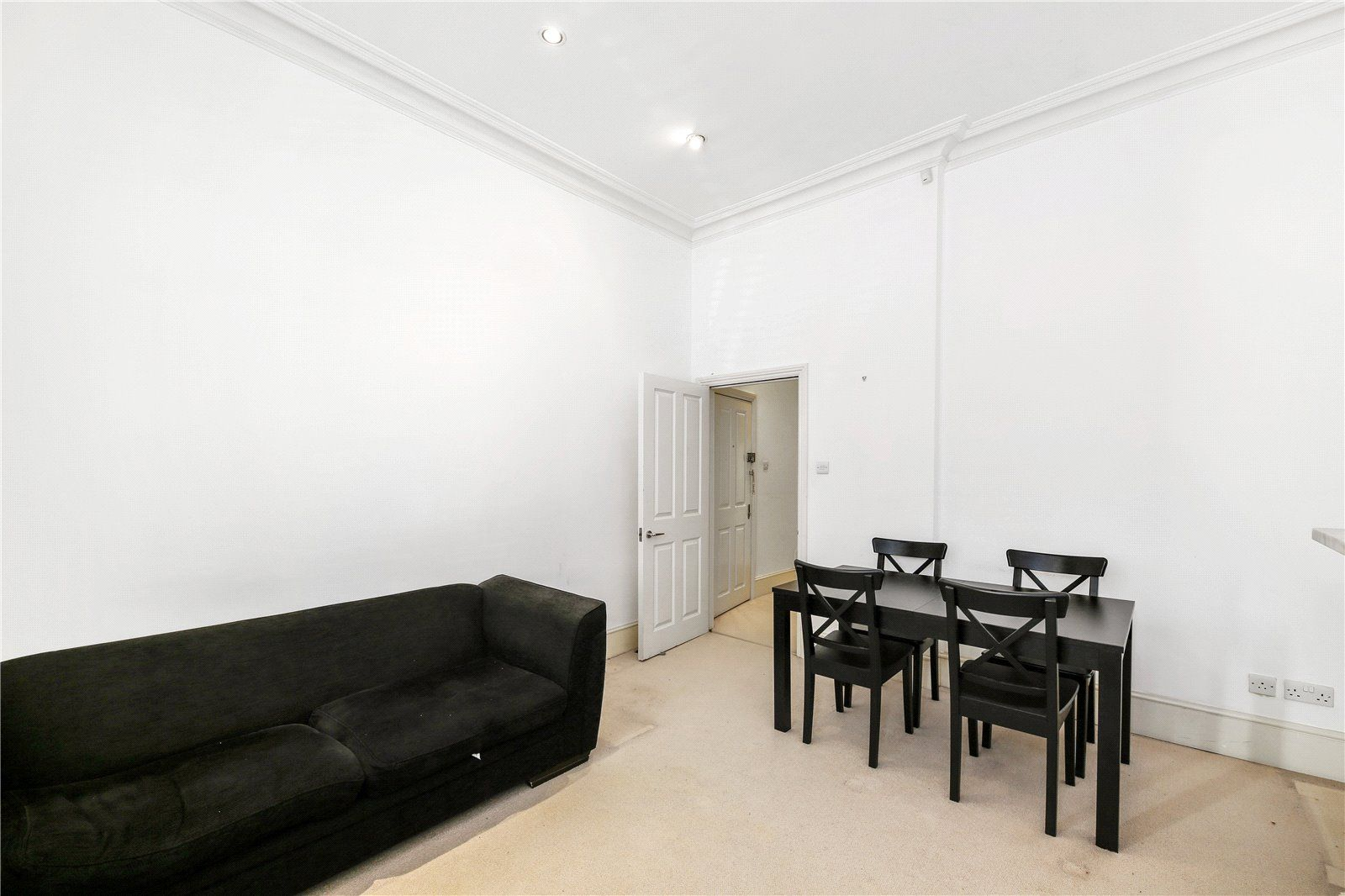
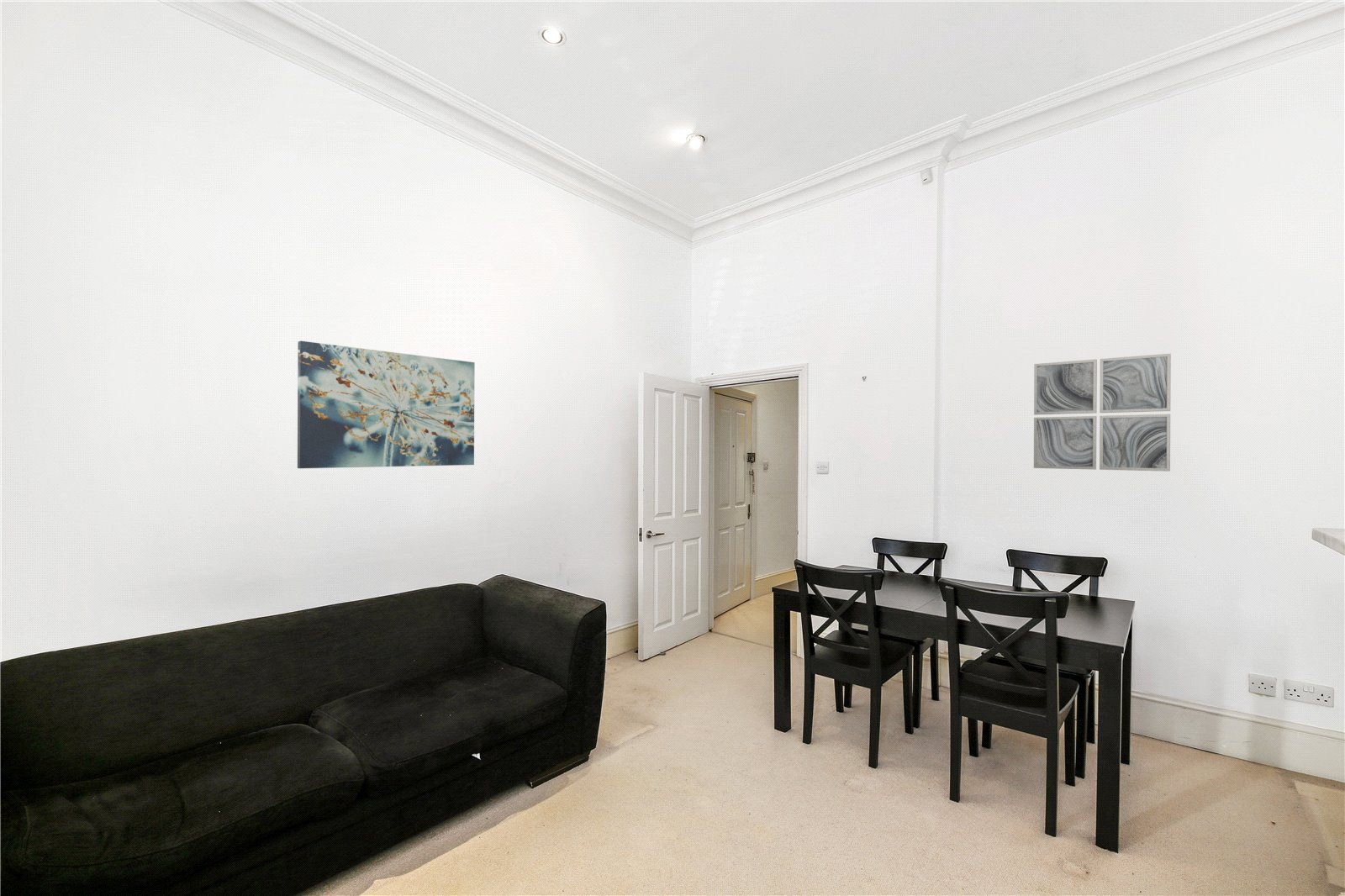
+ wall art [297,340,476,469]
+ wall art [1033,353,1172,472]
